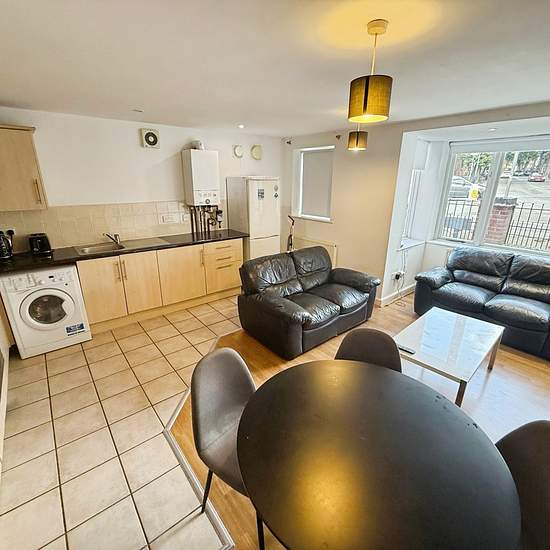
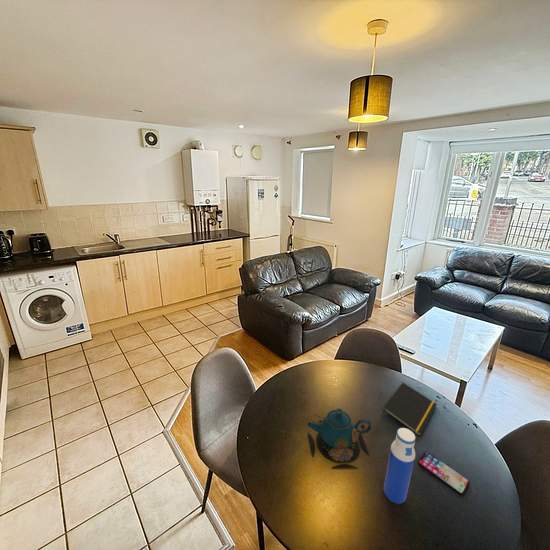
+ smartphone [417,451,471,496]
+ water bottle [383,427,417,505]
+ teapot [307,407,372,470]
+ notepad [381,381,438,437]
